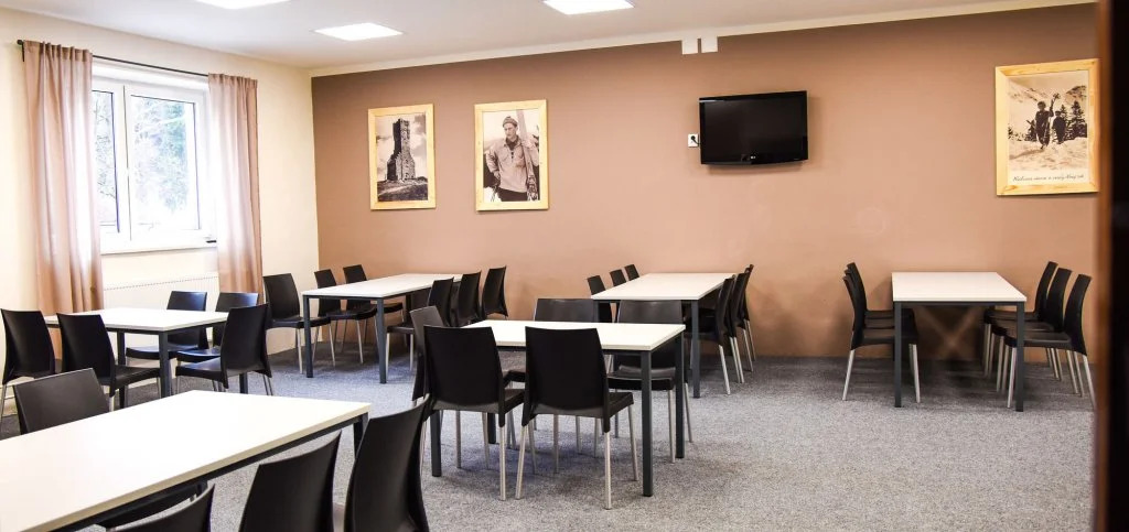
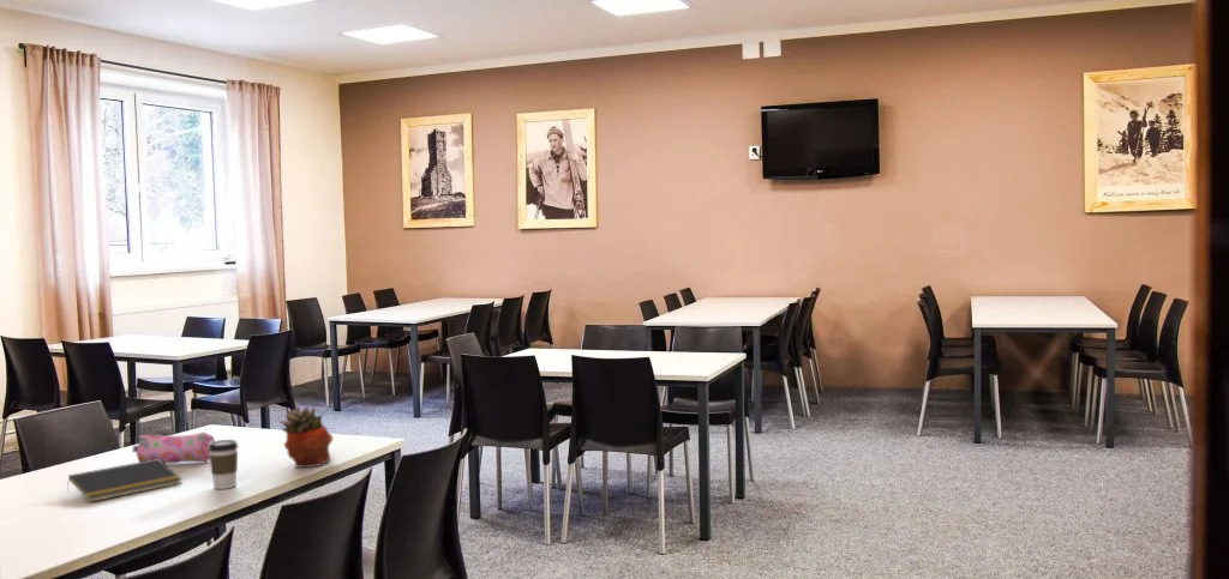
+ pencil case [131,432,216,465]
+ coffee cup [208,439,239,490]
+ notepad [66,459,184,503]
+ succulent planter [277,405,334,469]
